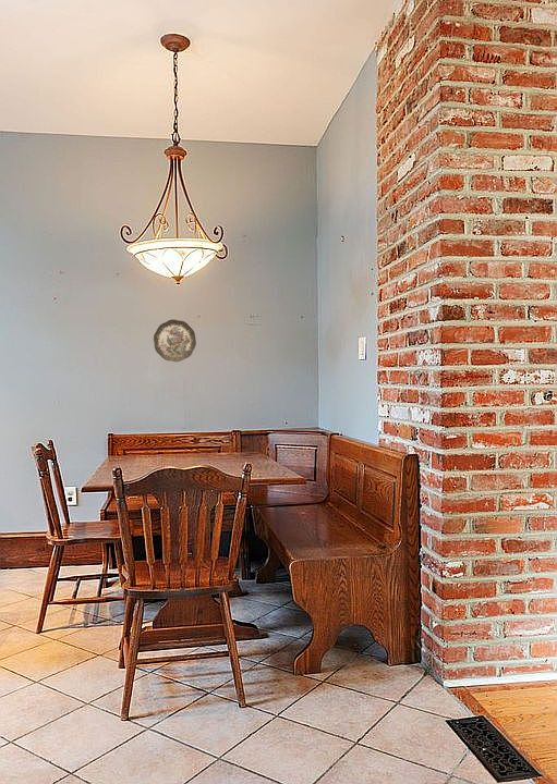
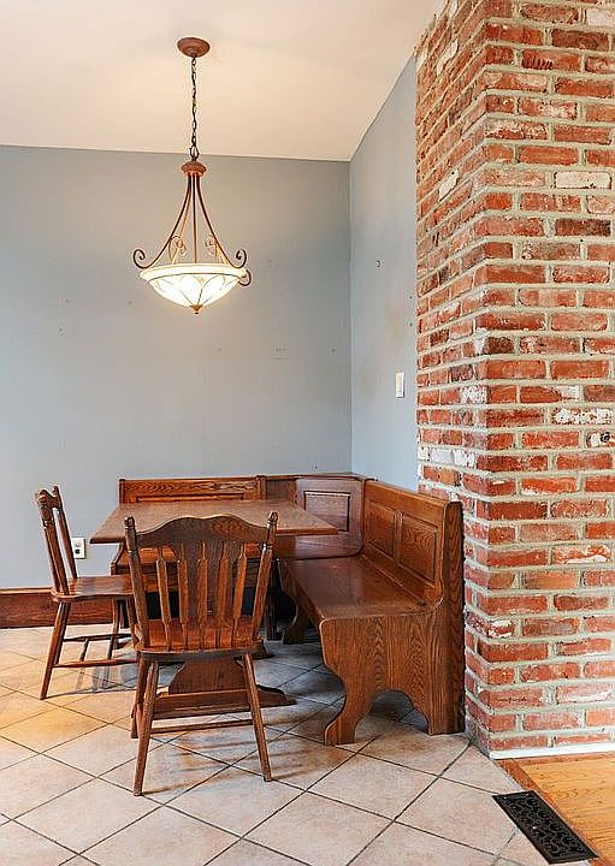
- decorative plate [153,318,197,363]
